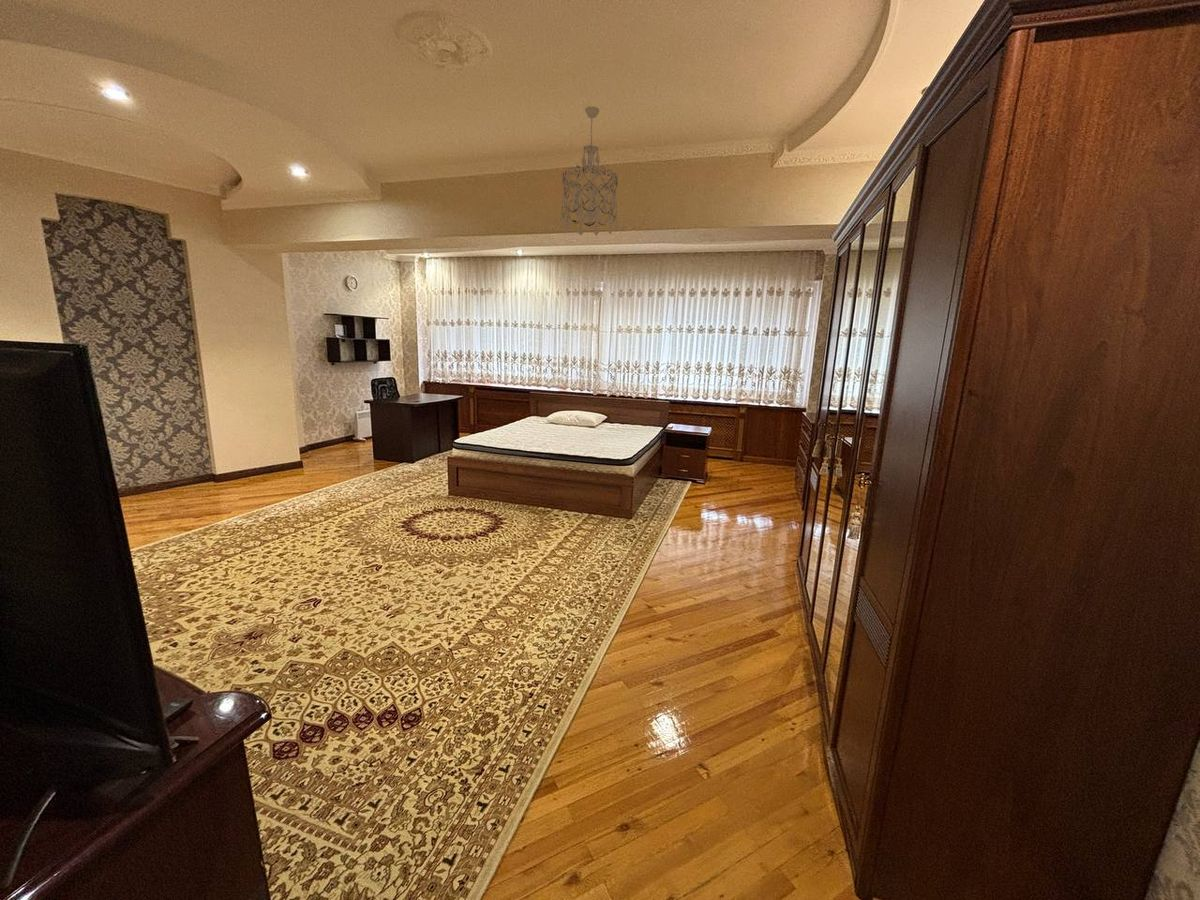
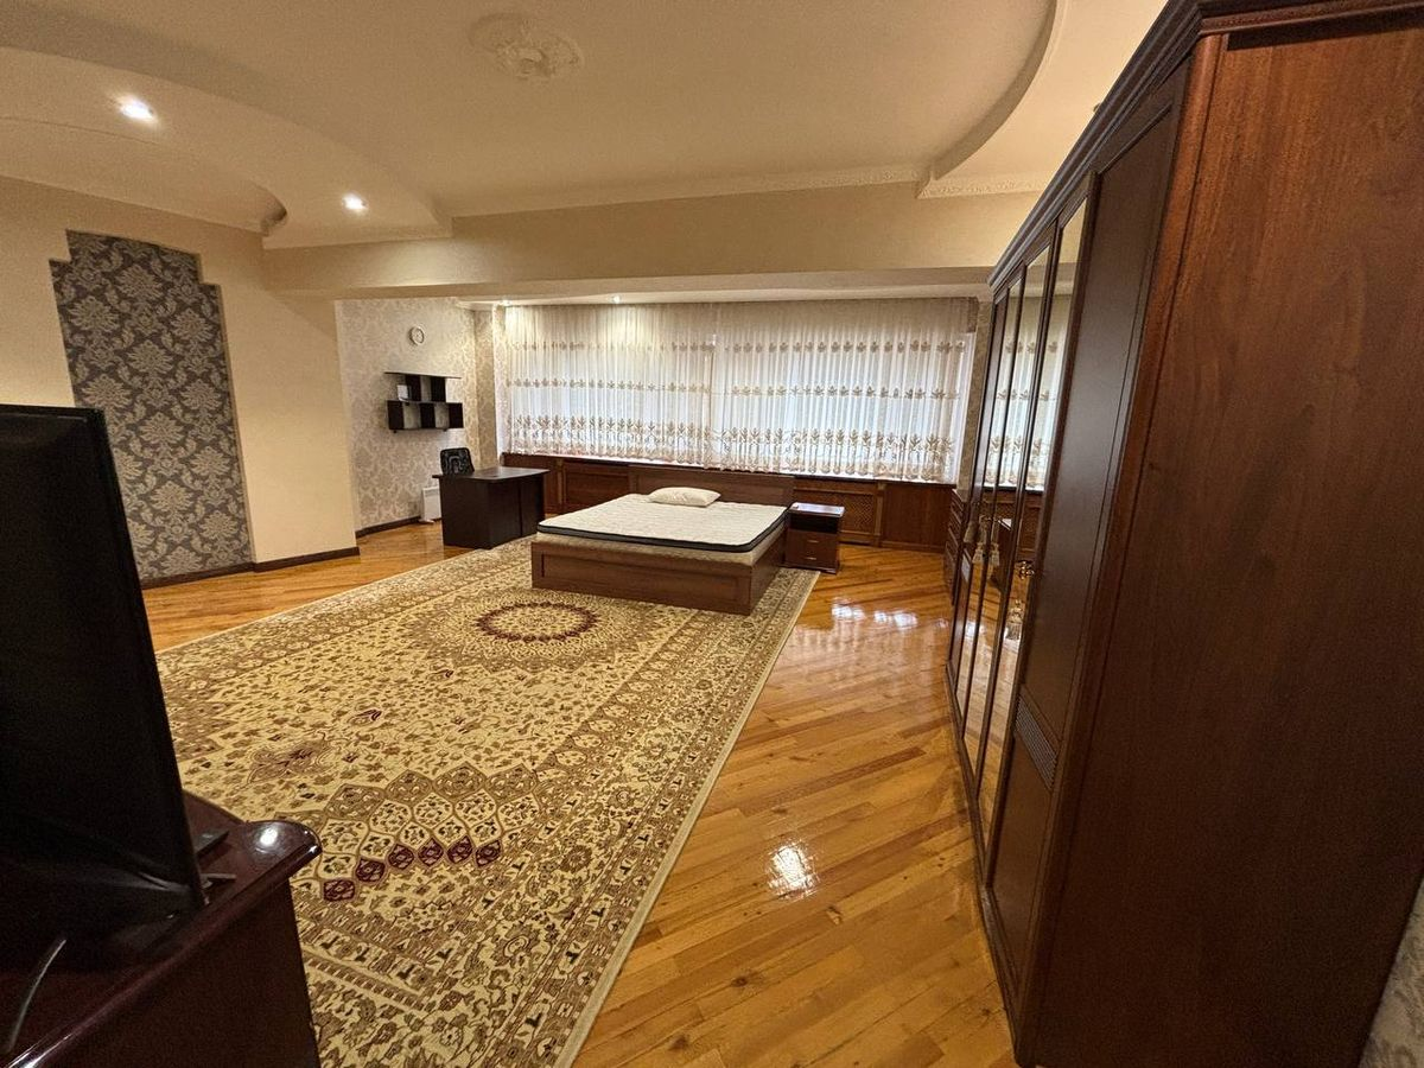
- chandelier [559,105,619,237]
